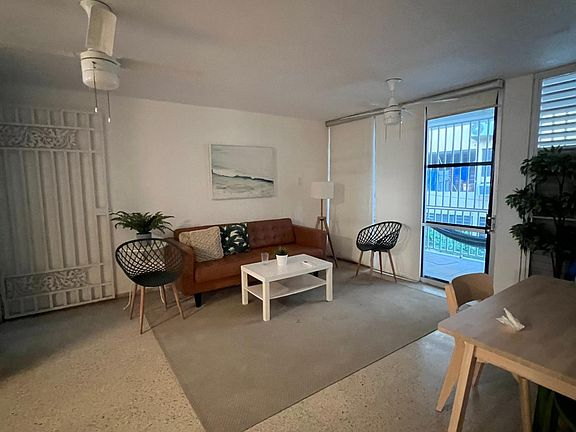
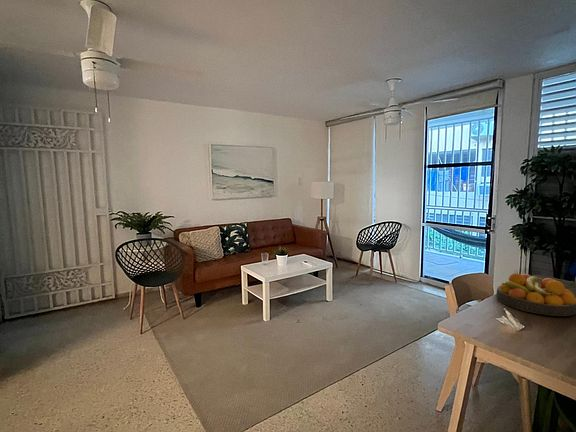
+ fruit bowl [495,272,576,317]
